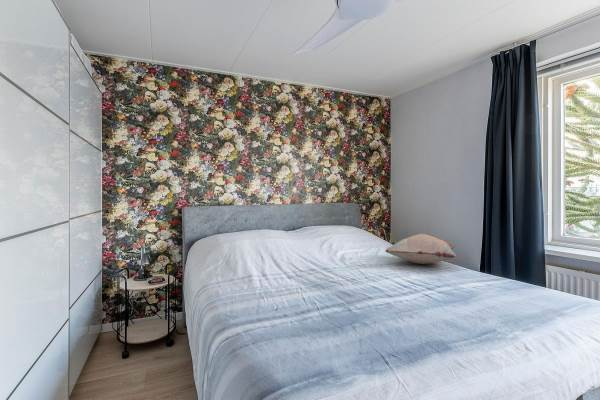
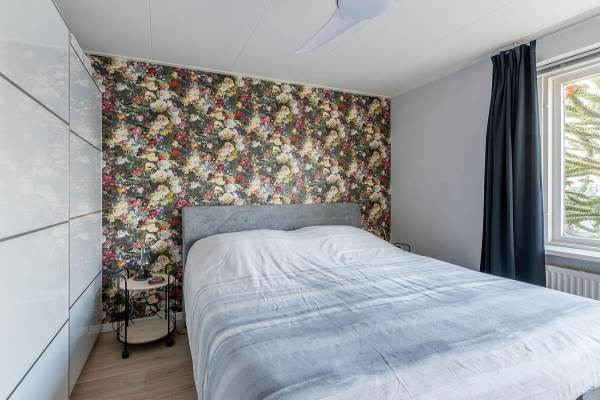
- decorative pillow [384,233,457,265]
